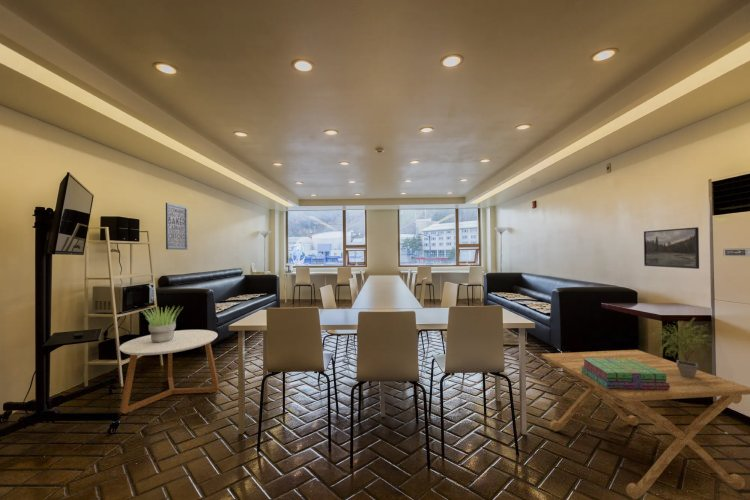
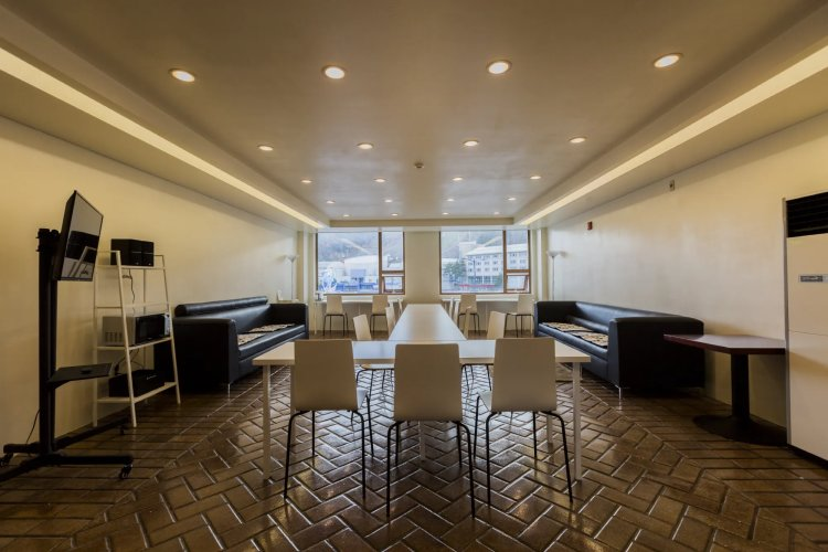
- wall art [165,202,189,251]
- stack of books [581,358,670,390]
- potted plant [649,317,714,378]
- coffee table [118,329,220,415]
- potted plant [140,305,183,343]
- side table [541,349,750,500]
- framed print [643,226,700,270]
